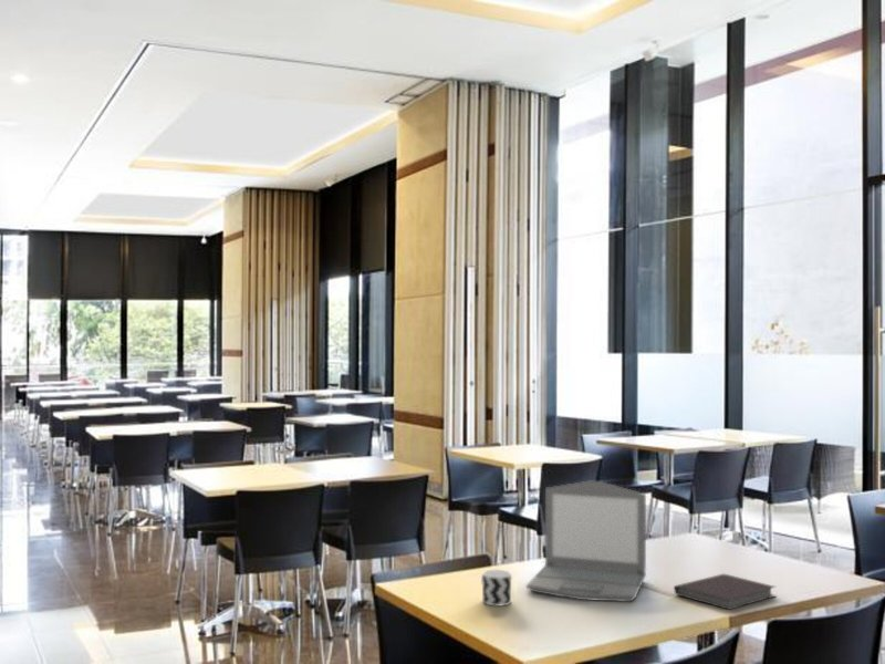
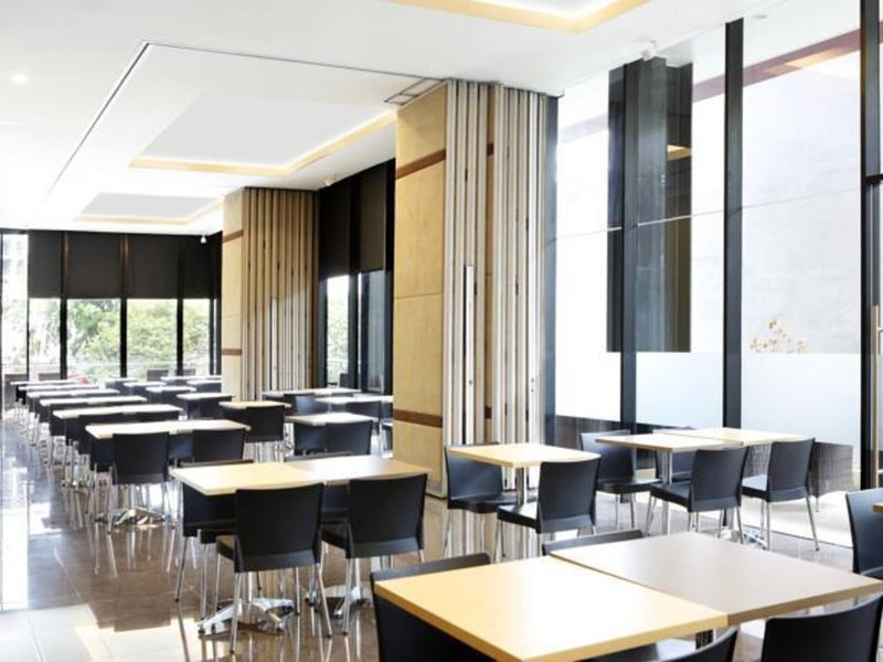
- laptop [525,480,647,603]
- notebook [674,573,778,611]
- cup [480,569,512,608]
